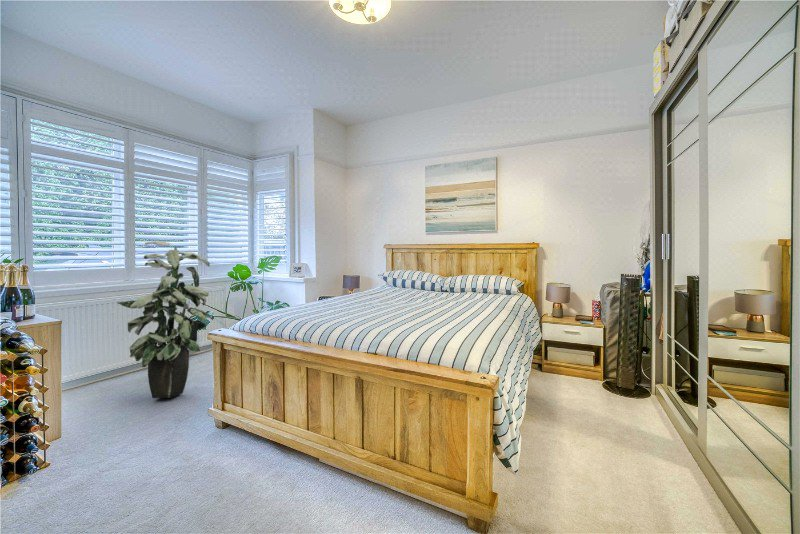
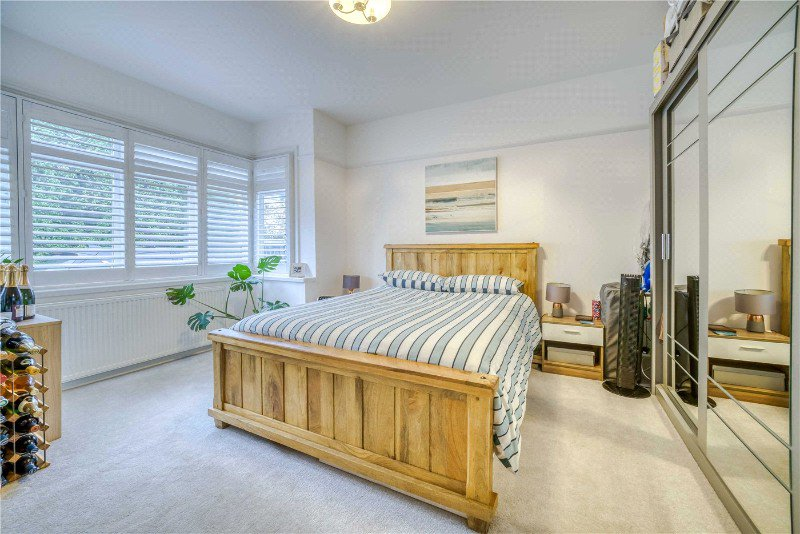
- indoor plant [116,240,212,399]
